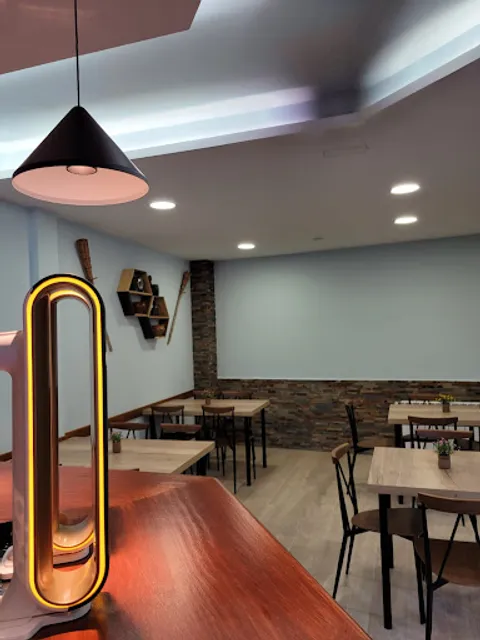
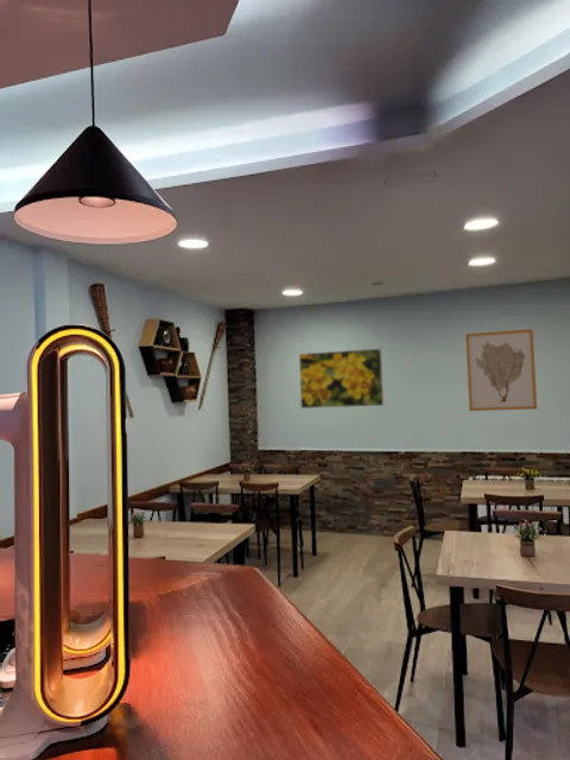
+ wall art [464,328,538,412]
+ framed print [298,347,385,410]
